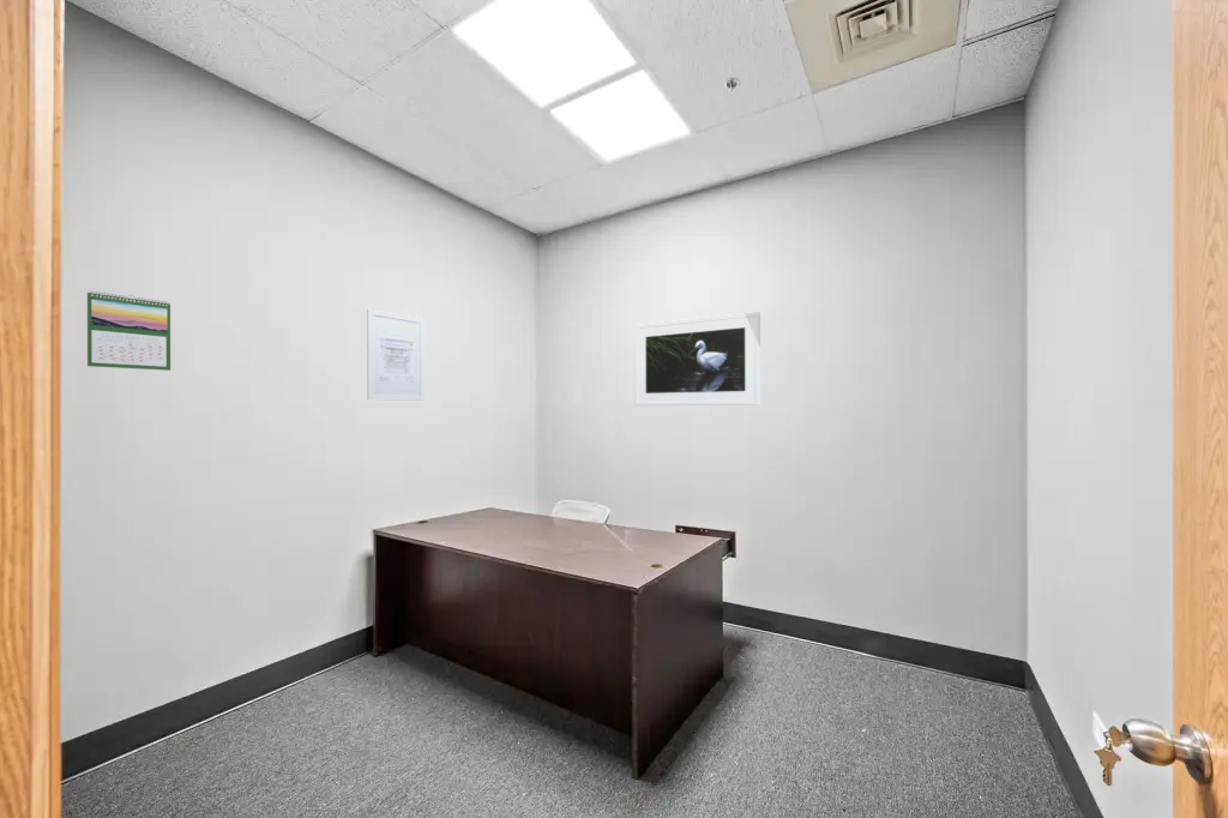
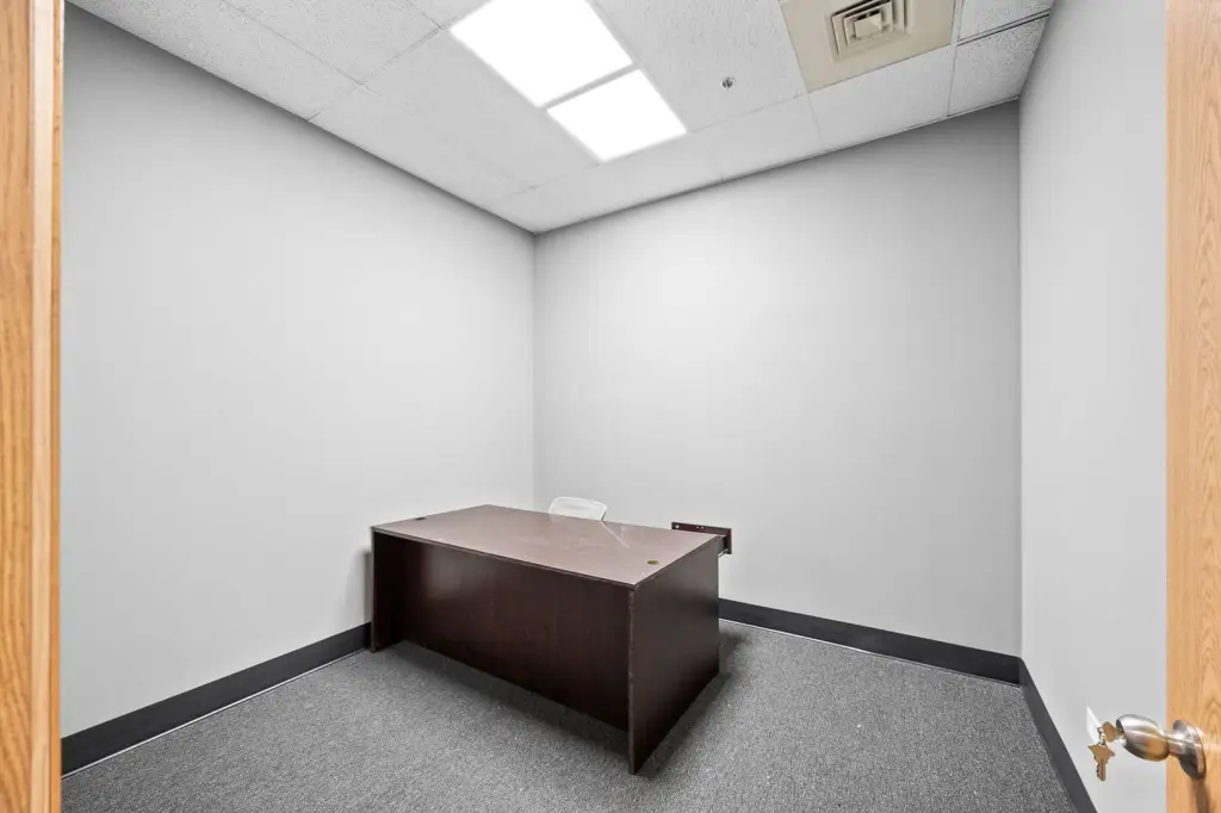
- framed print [633,311,762,407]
- wall art [366,308,426,402]
- calendar [86,289,171,372]
